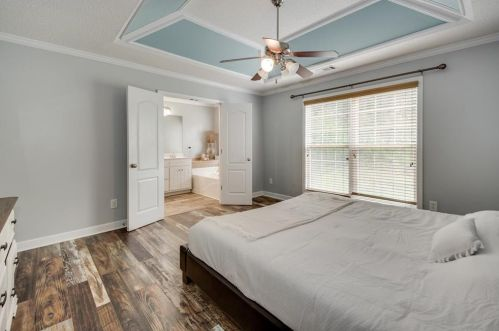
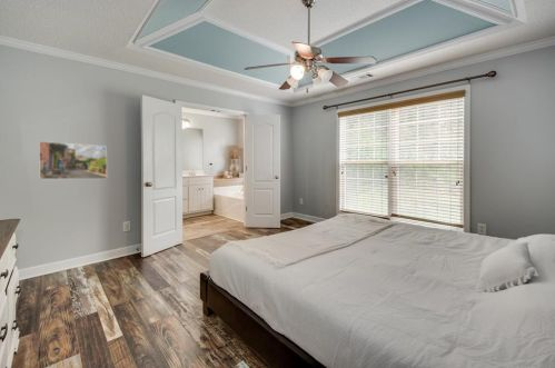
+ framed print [38,140,108,180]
